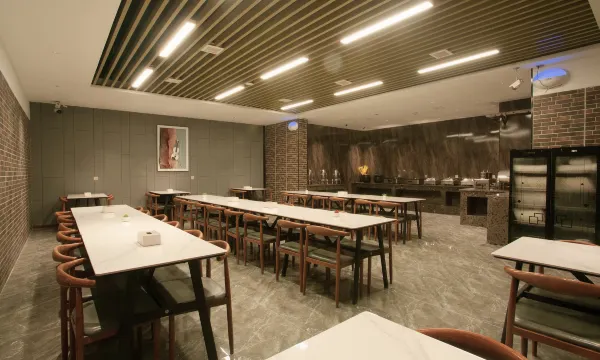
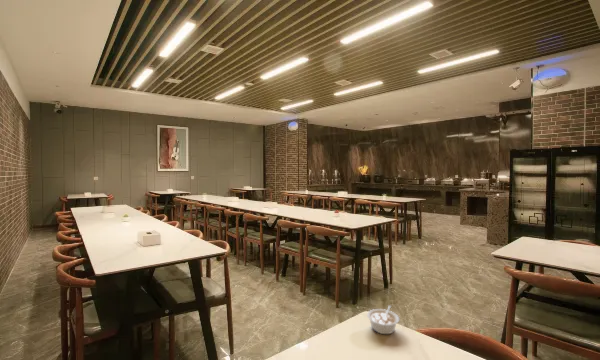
+ legume [366,304,400,335]
